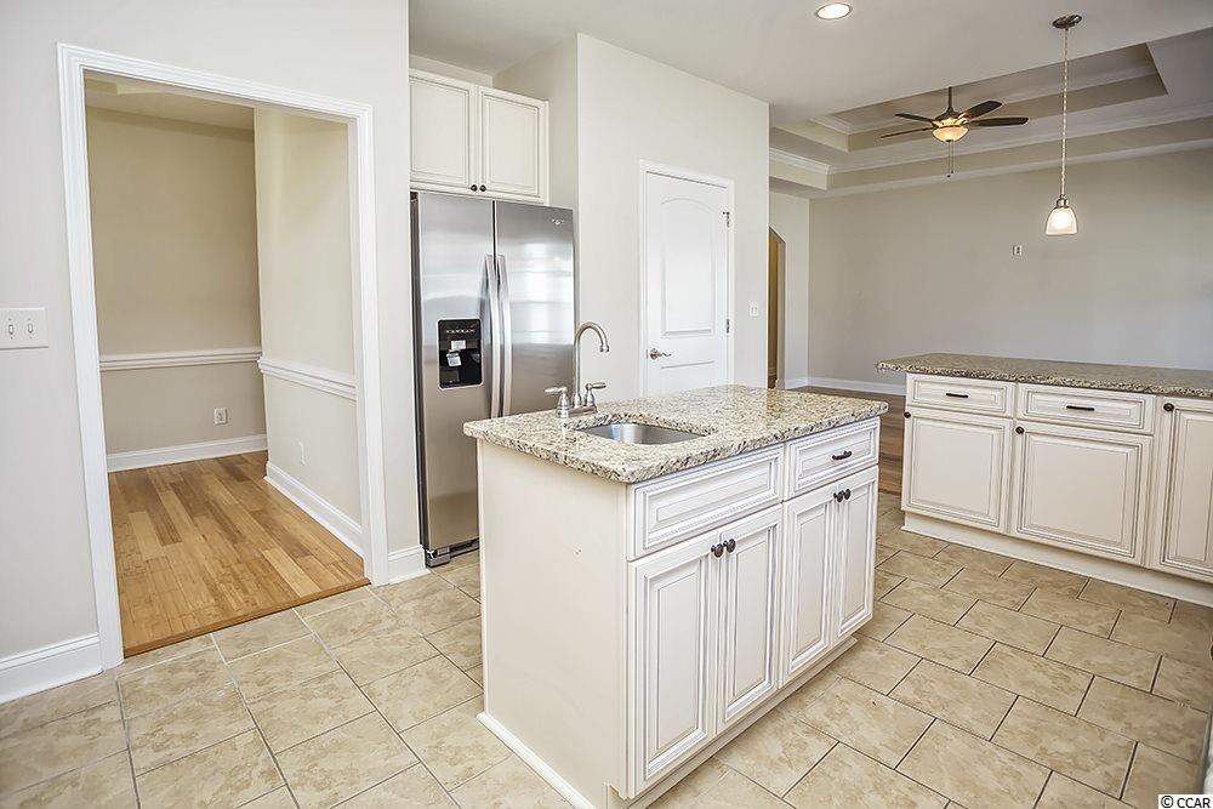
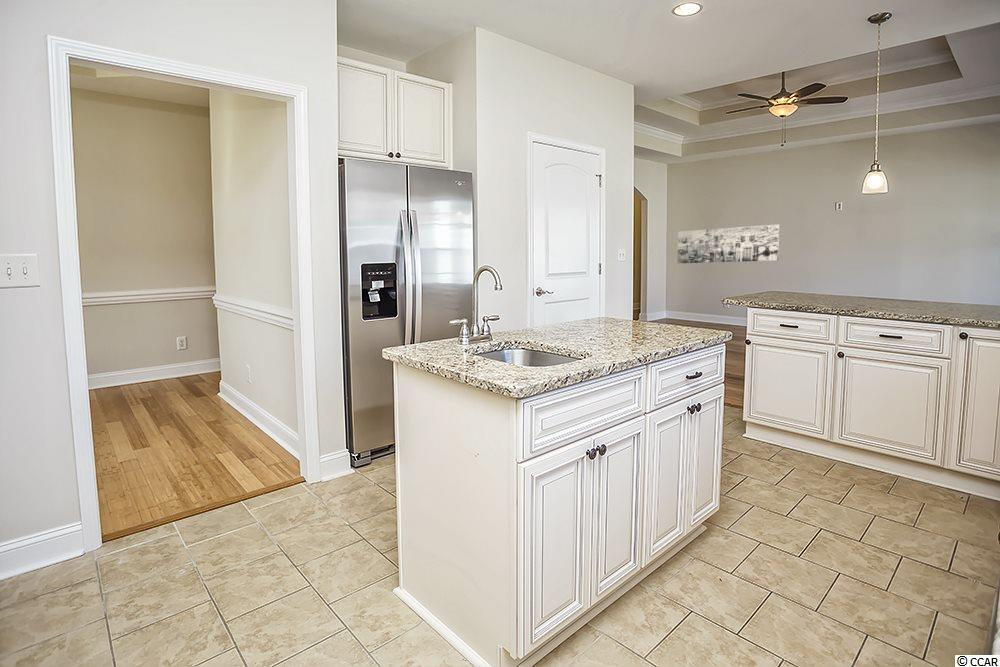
+ wall art [676,223,780,264]
